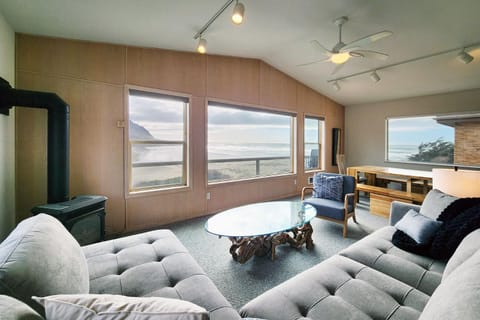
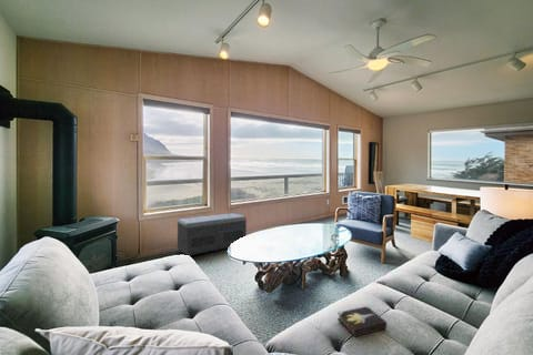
+ storage bench [177,212,248,256]
+ hardback book [336,305,388,338]
